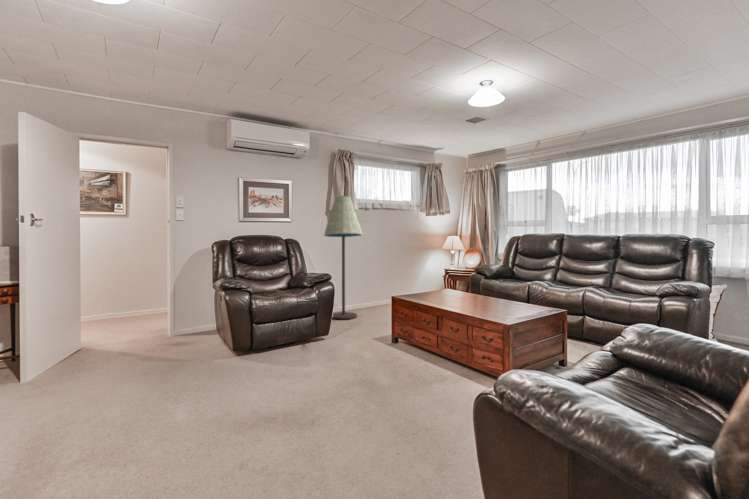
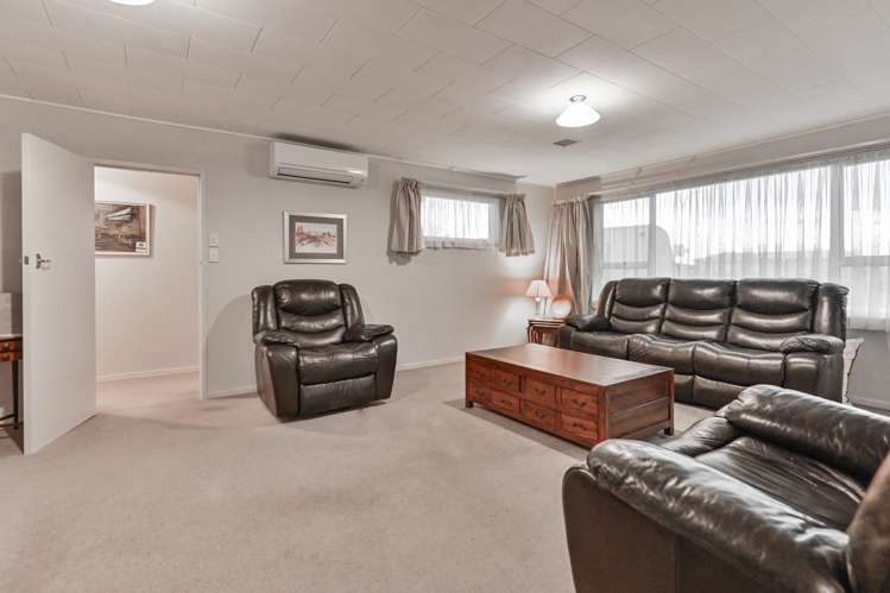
- floor lamp [323,194,364,320]
